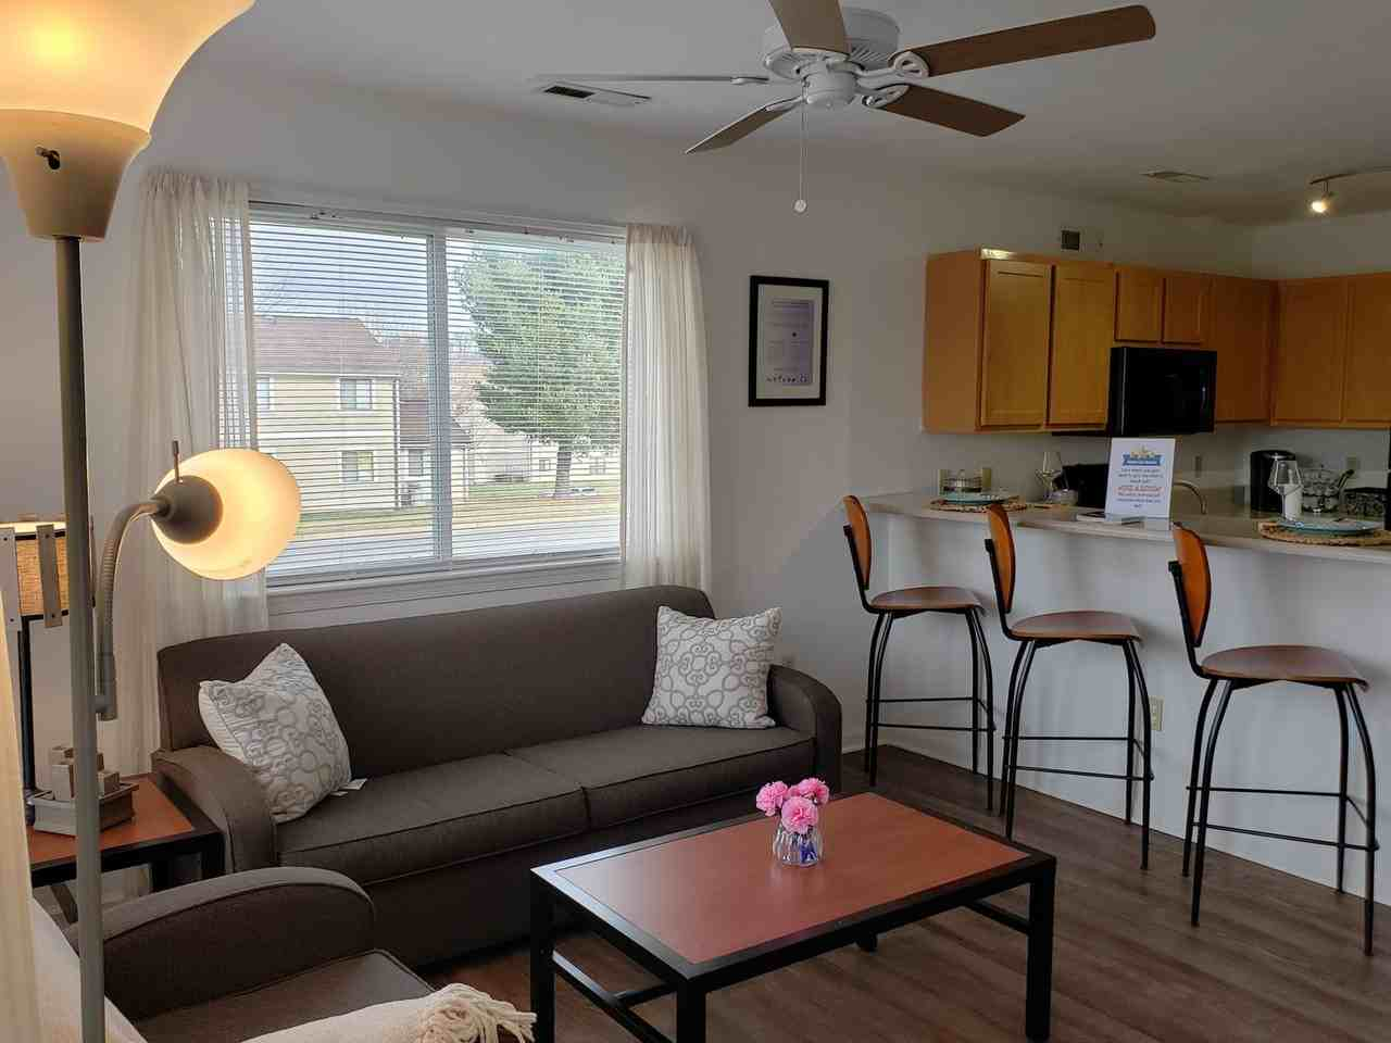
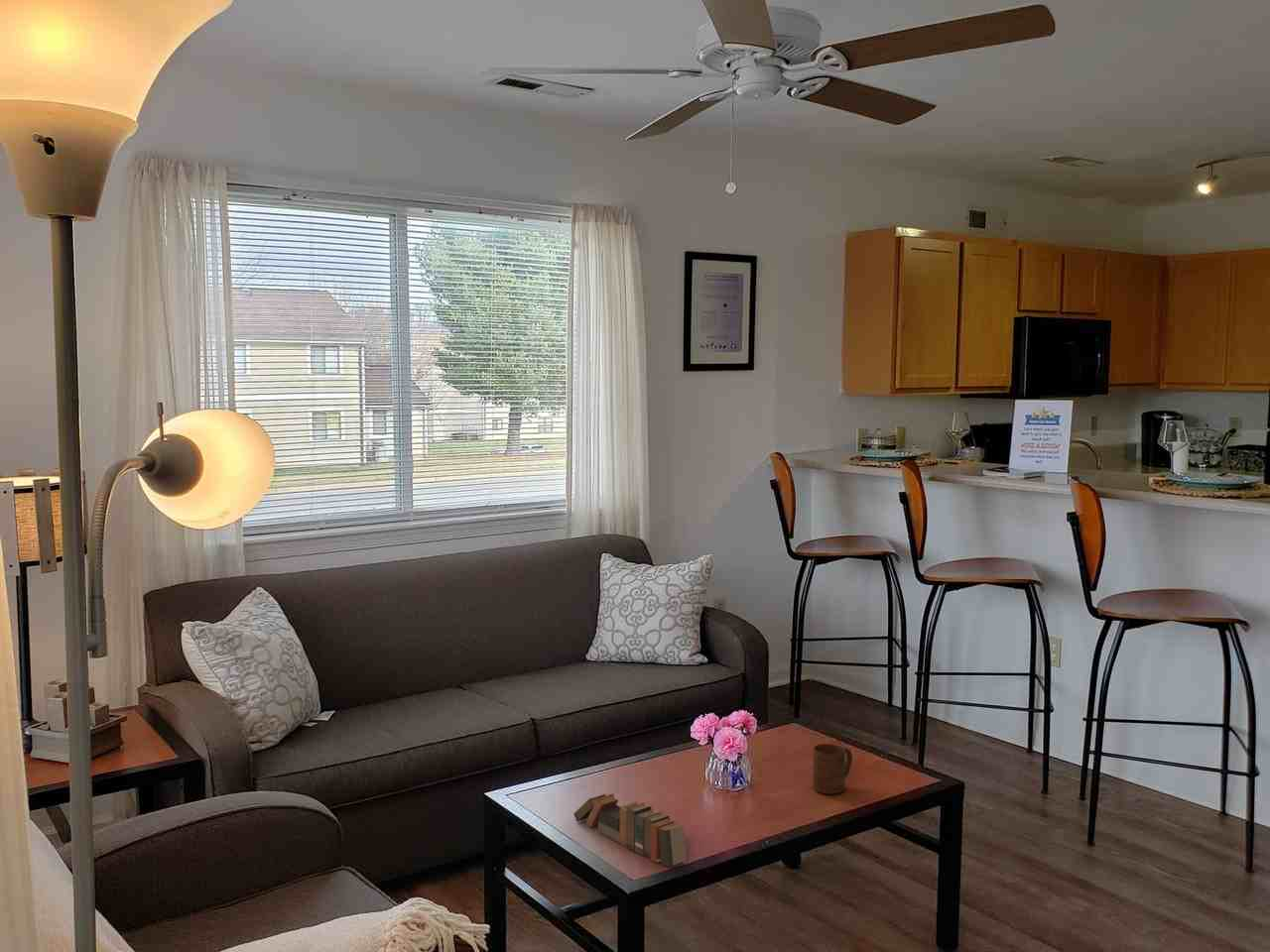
+ book [572,792,688,868]
+ cup [812,743,853,795]
